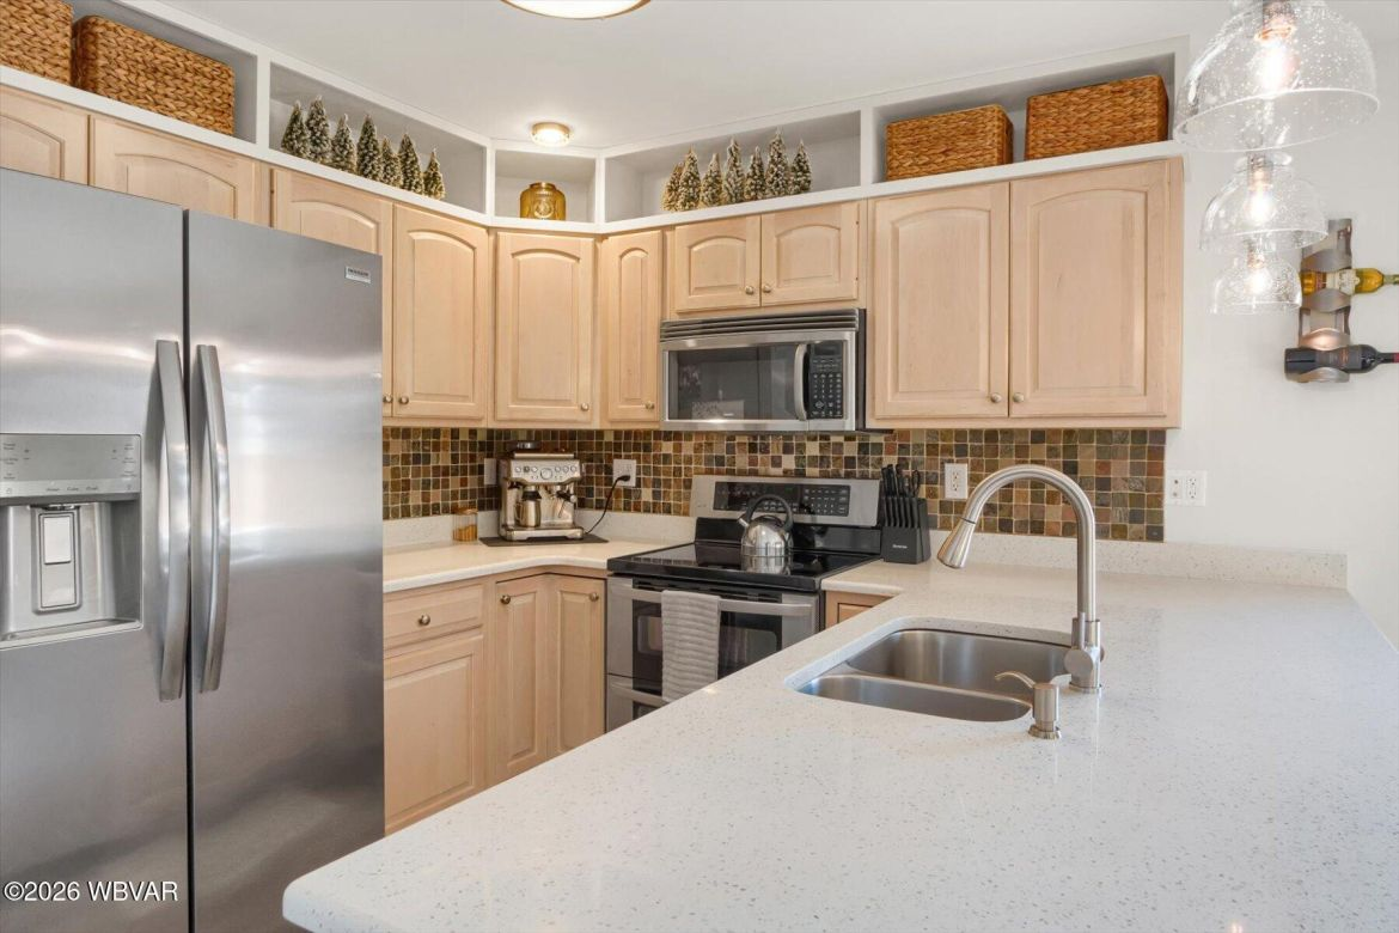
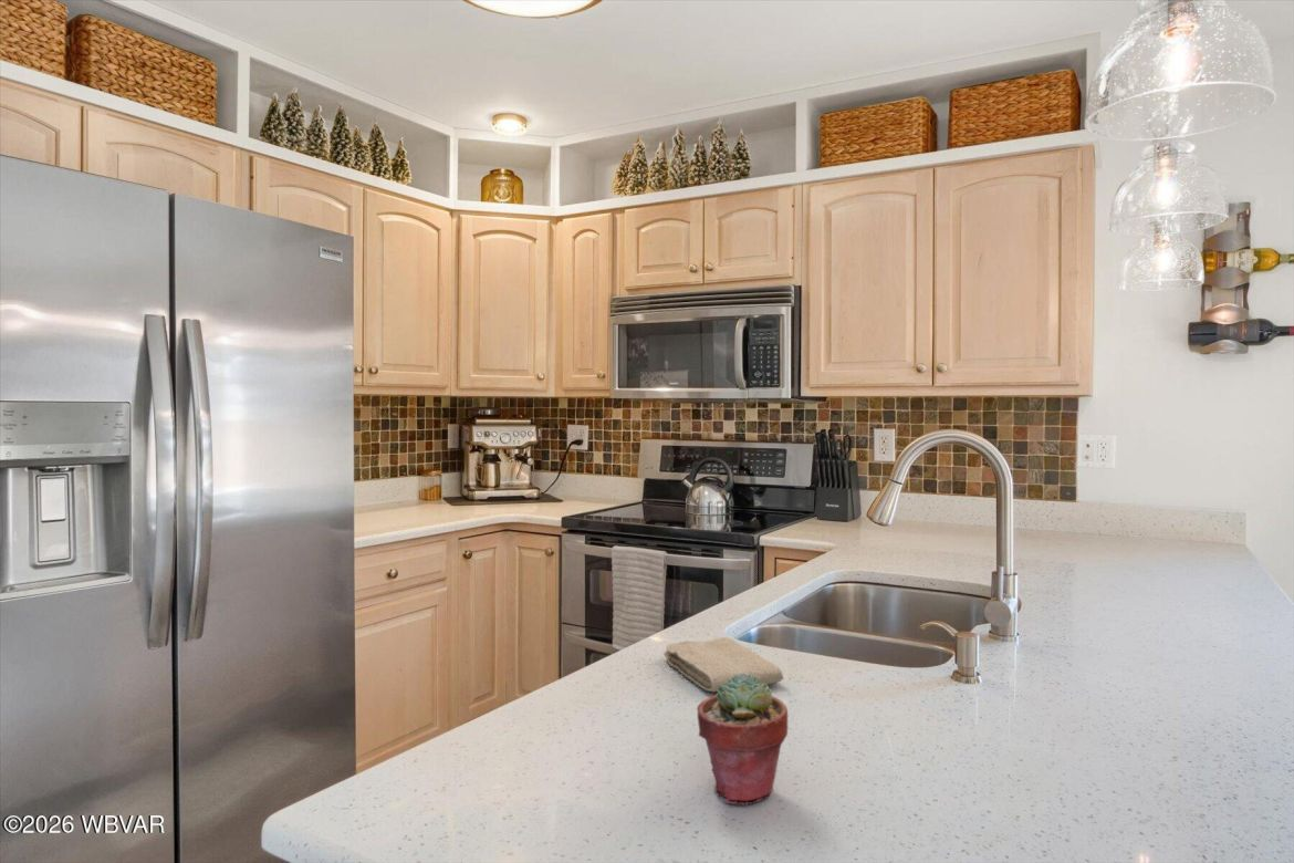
+ potted succulent [696,673,790,805]
+ washcloth [662,636,784,693]
